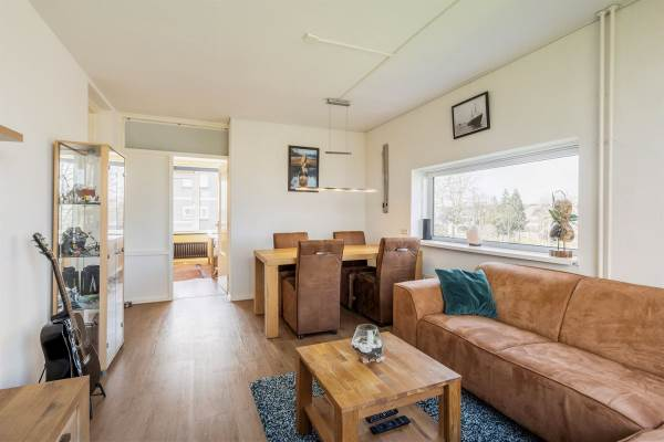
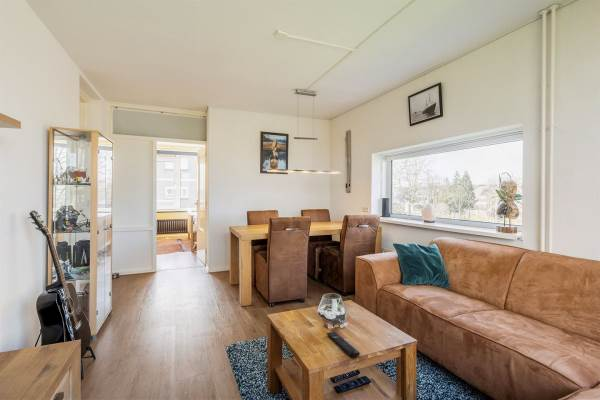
+ remote control [326,331,361,358]
